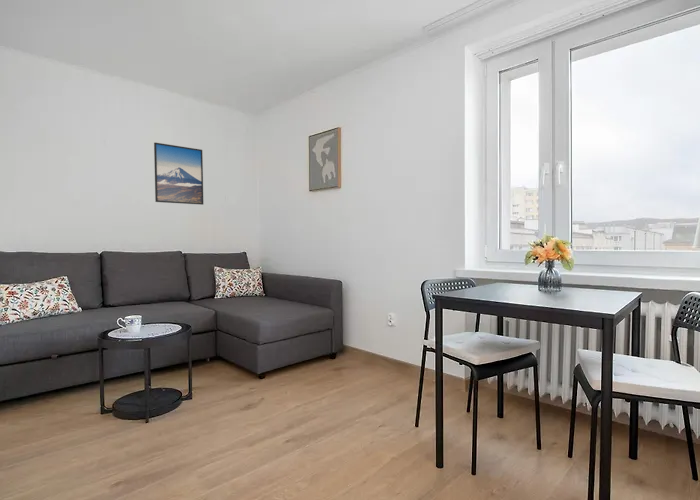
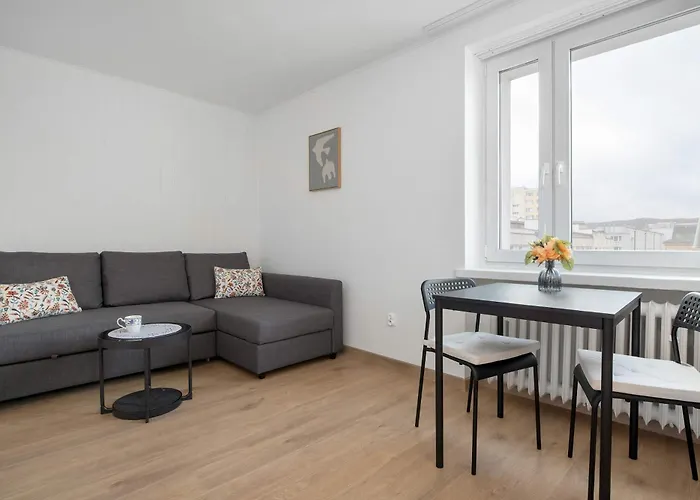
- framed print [153,142,204,206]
